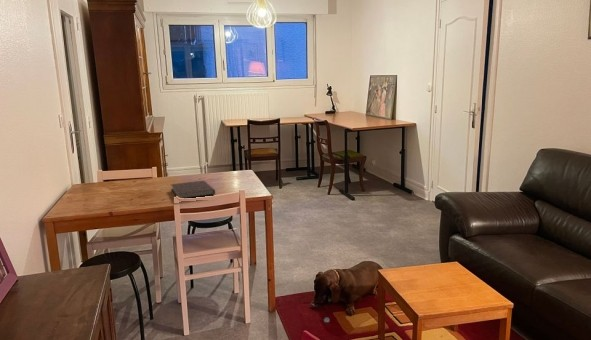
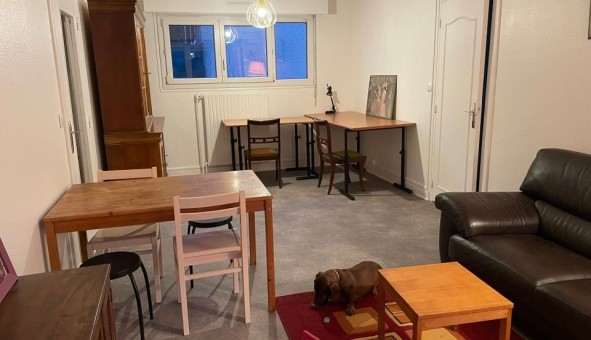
- notebook [170,180,216,199]
